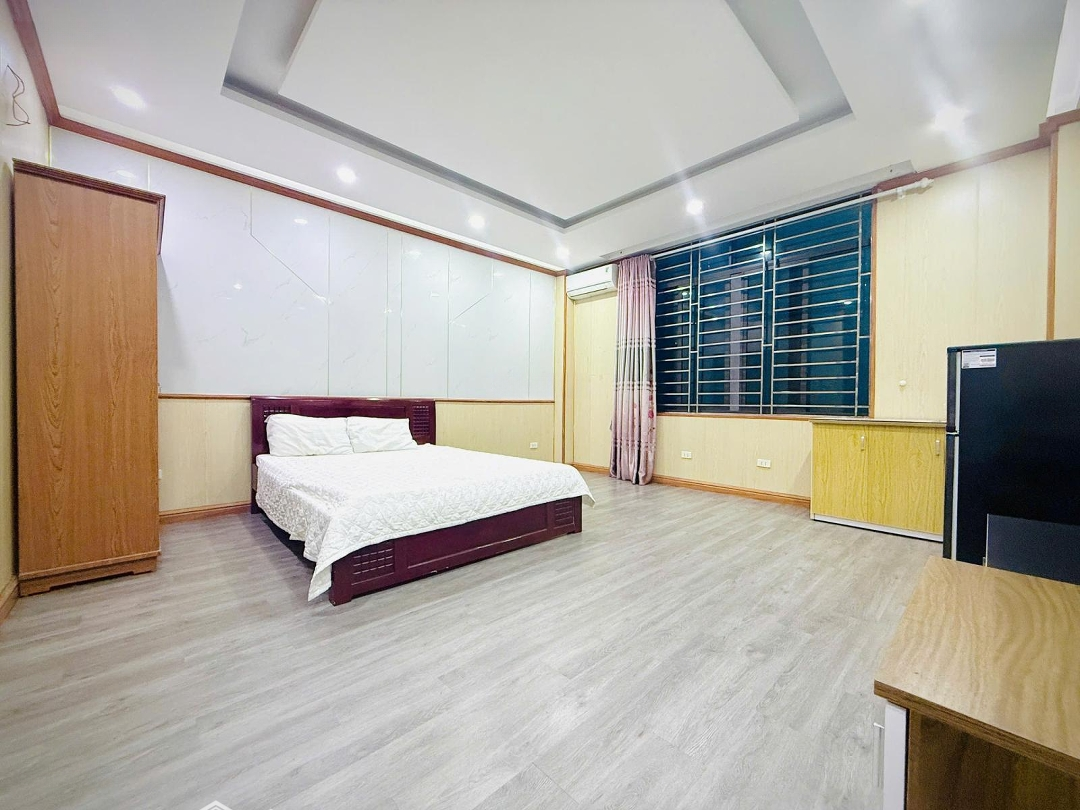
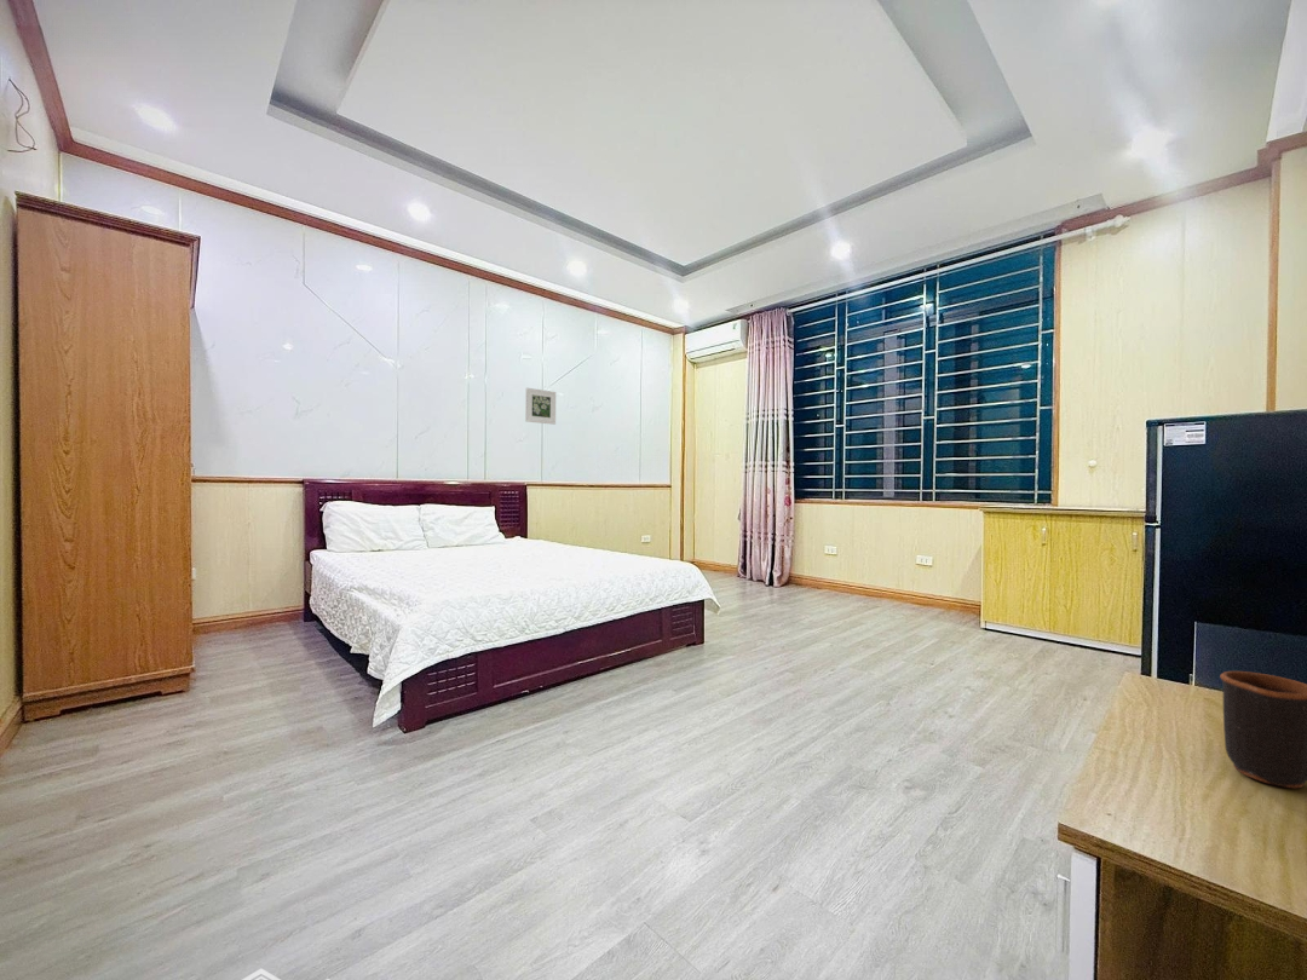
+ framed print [524,387,557,426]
+ mug [1219,670,1307,789]
